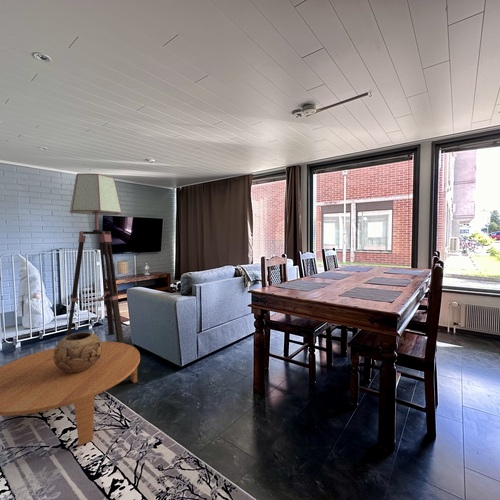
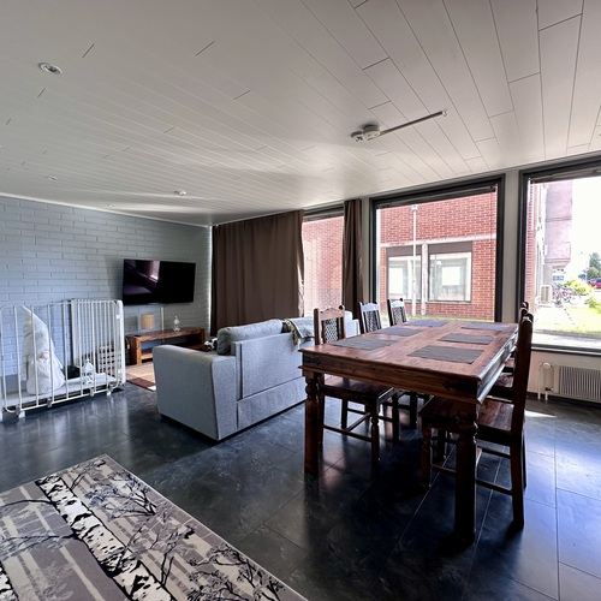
- floor lamp [66,173,125,344]
- coffee table [0,340,141,447]
- decorative bowl [53,331,102,373]
